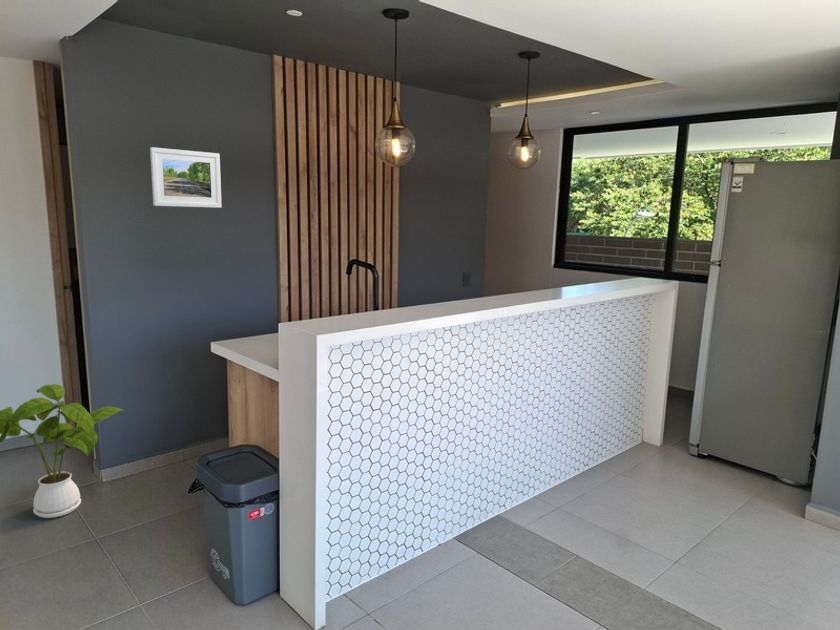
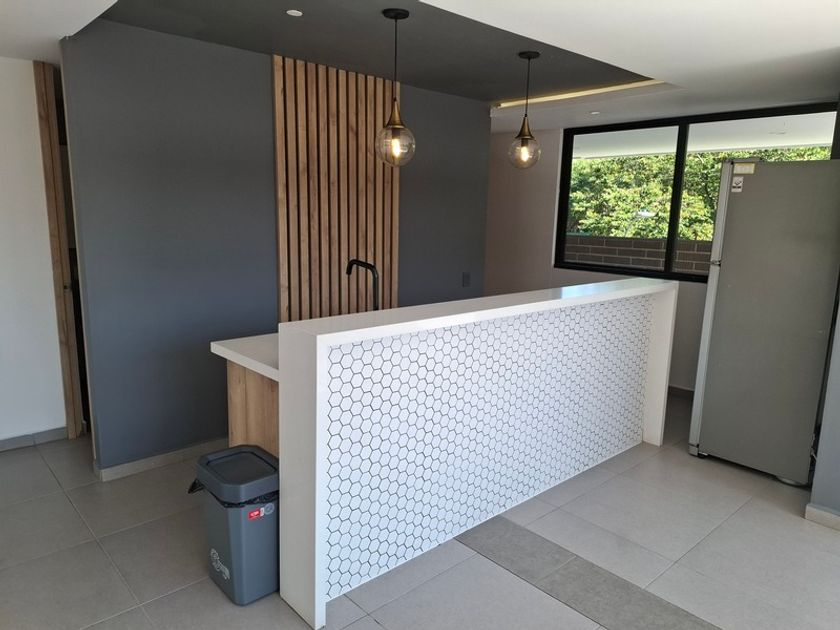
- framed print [149,146,223,209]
- house plant [0,383,126,519]
